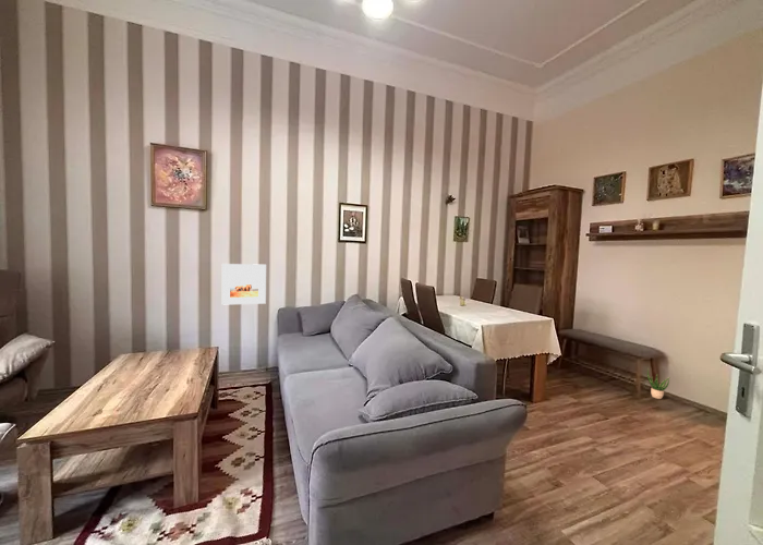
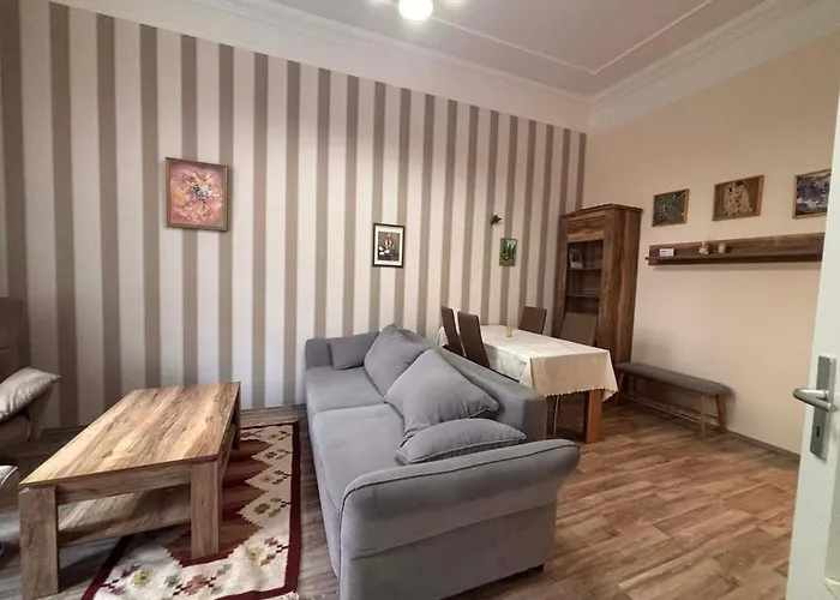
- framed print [221,263,267,306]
- potted plant [646,368,671,400]
